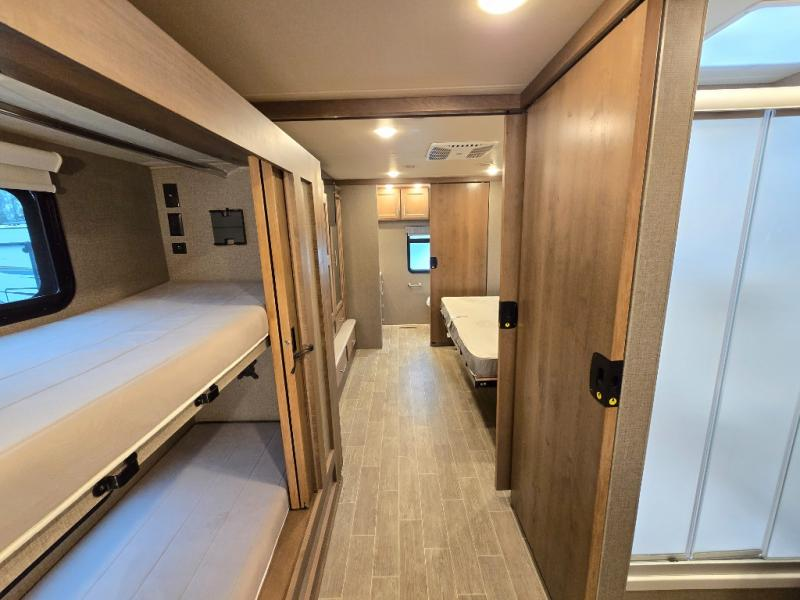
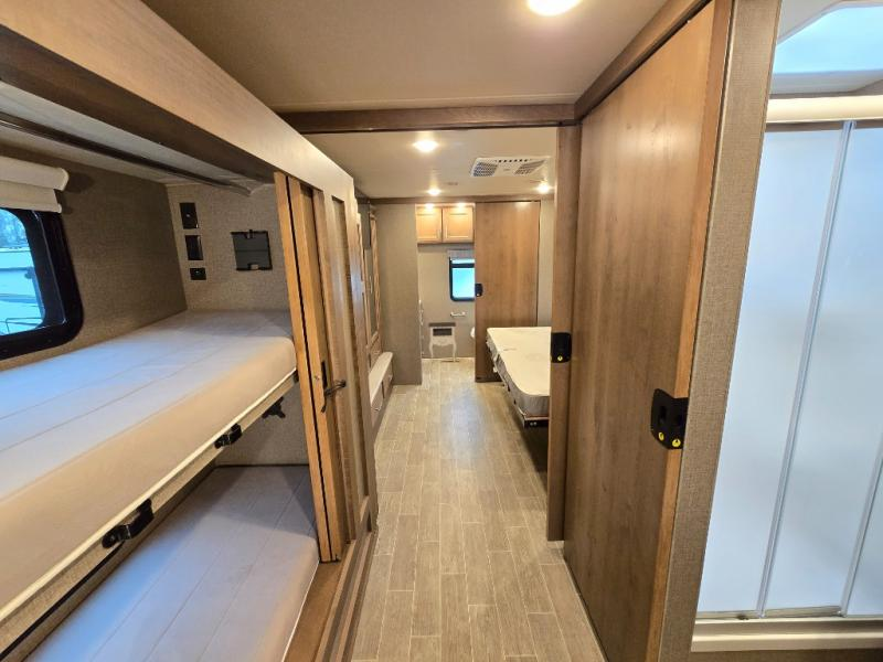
+ nightstand [427,321,458,364]
